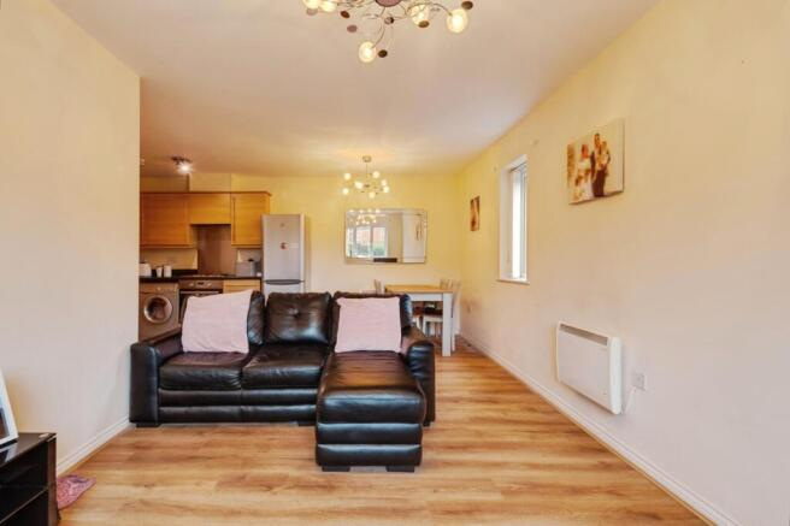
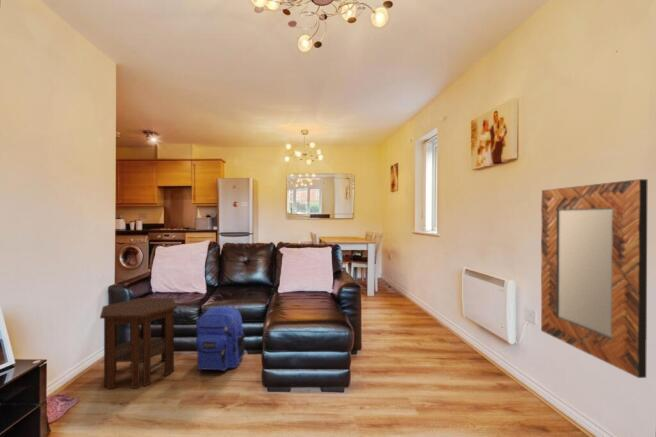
+ home mirror [540,178,648,379]
+ backpack [195,306,246,372]
+ side table [99,297,178,390]
